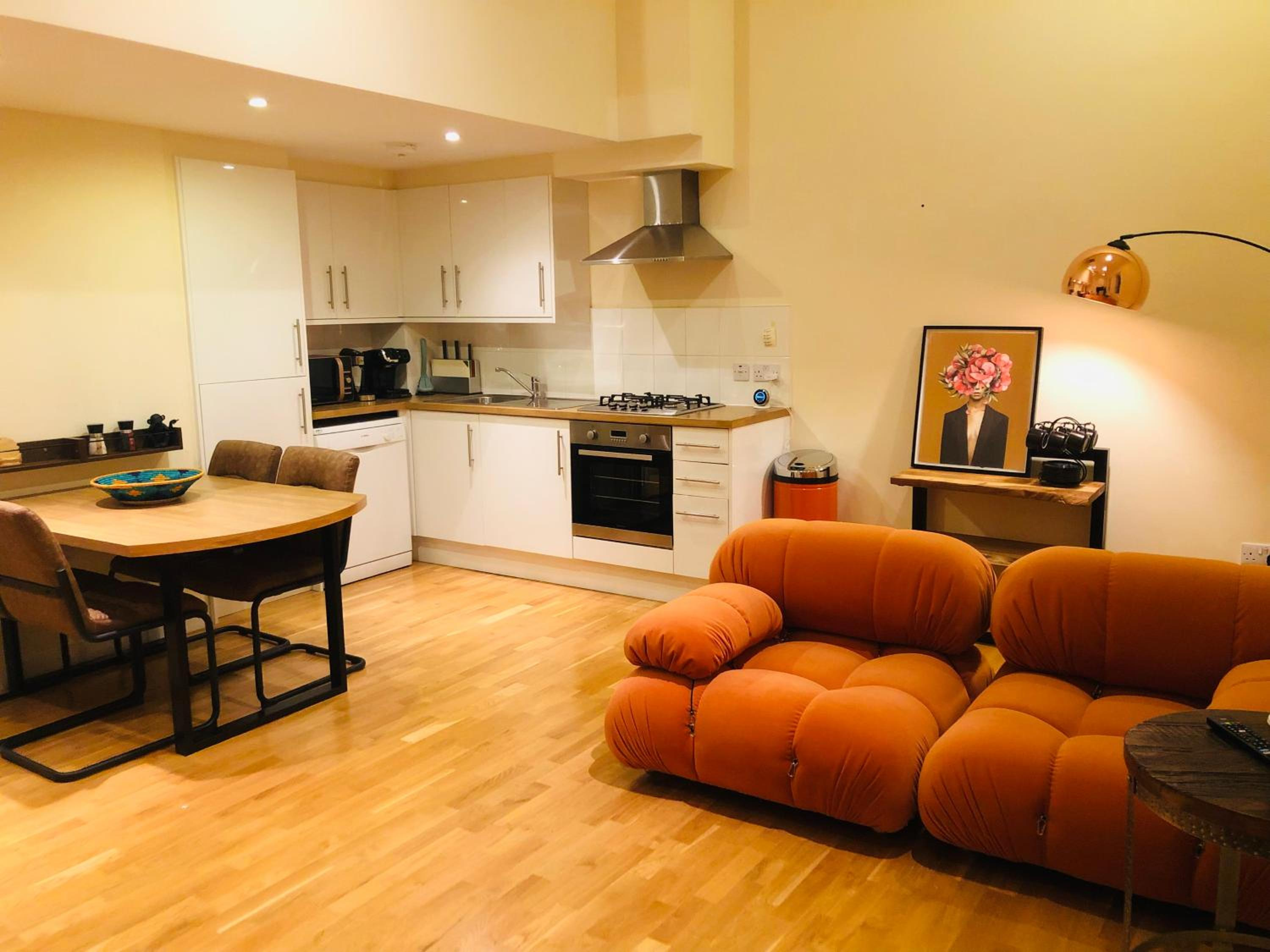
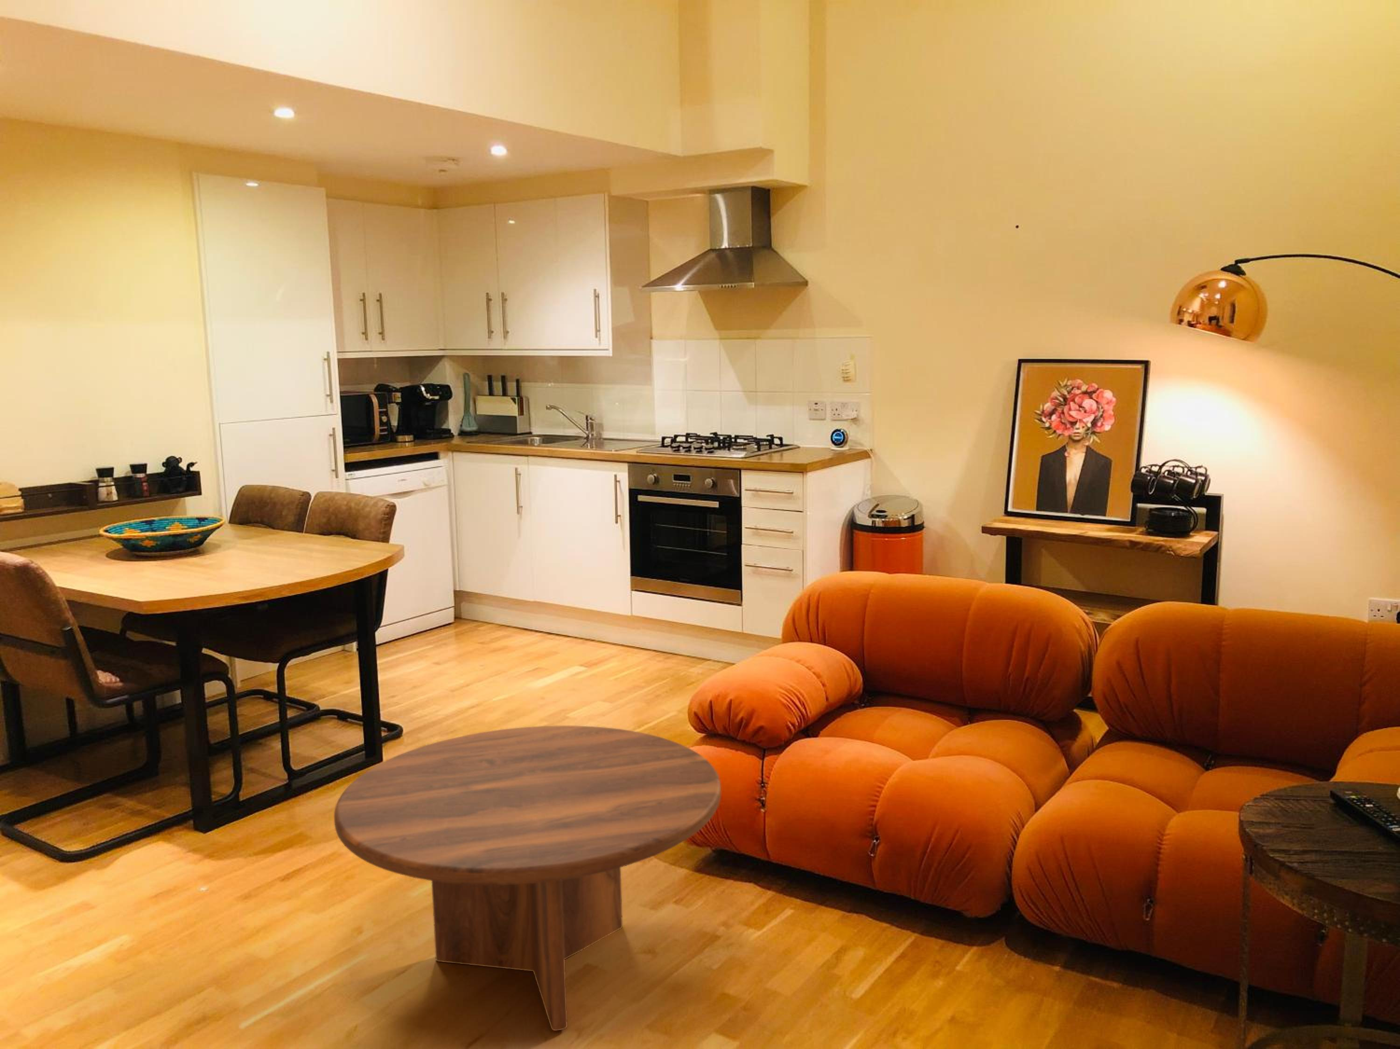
+ coffee table [334,725,721,1031]
